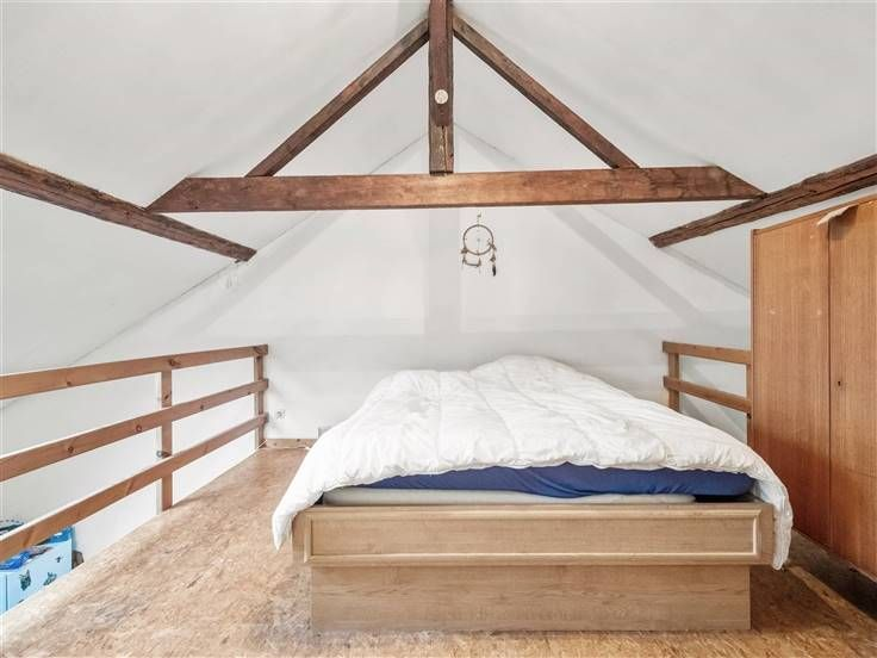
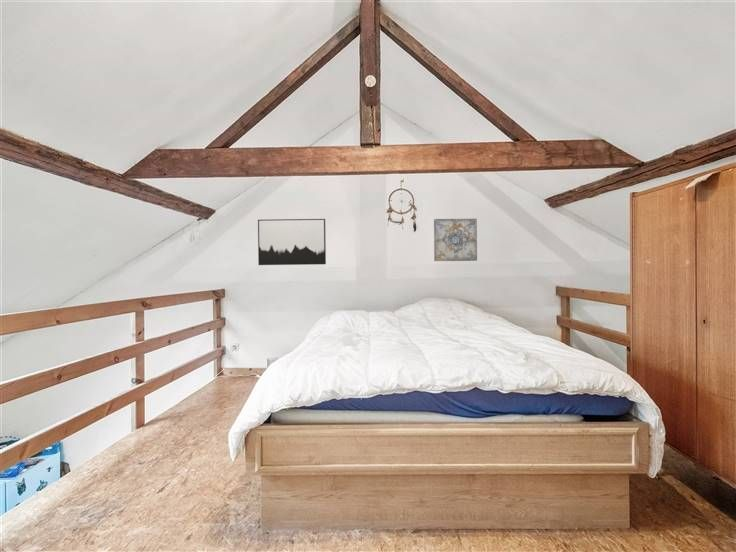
+ wall art [257,218,327,266]
+ wall art [433,217,478,262]
